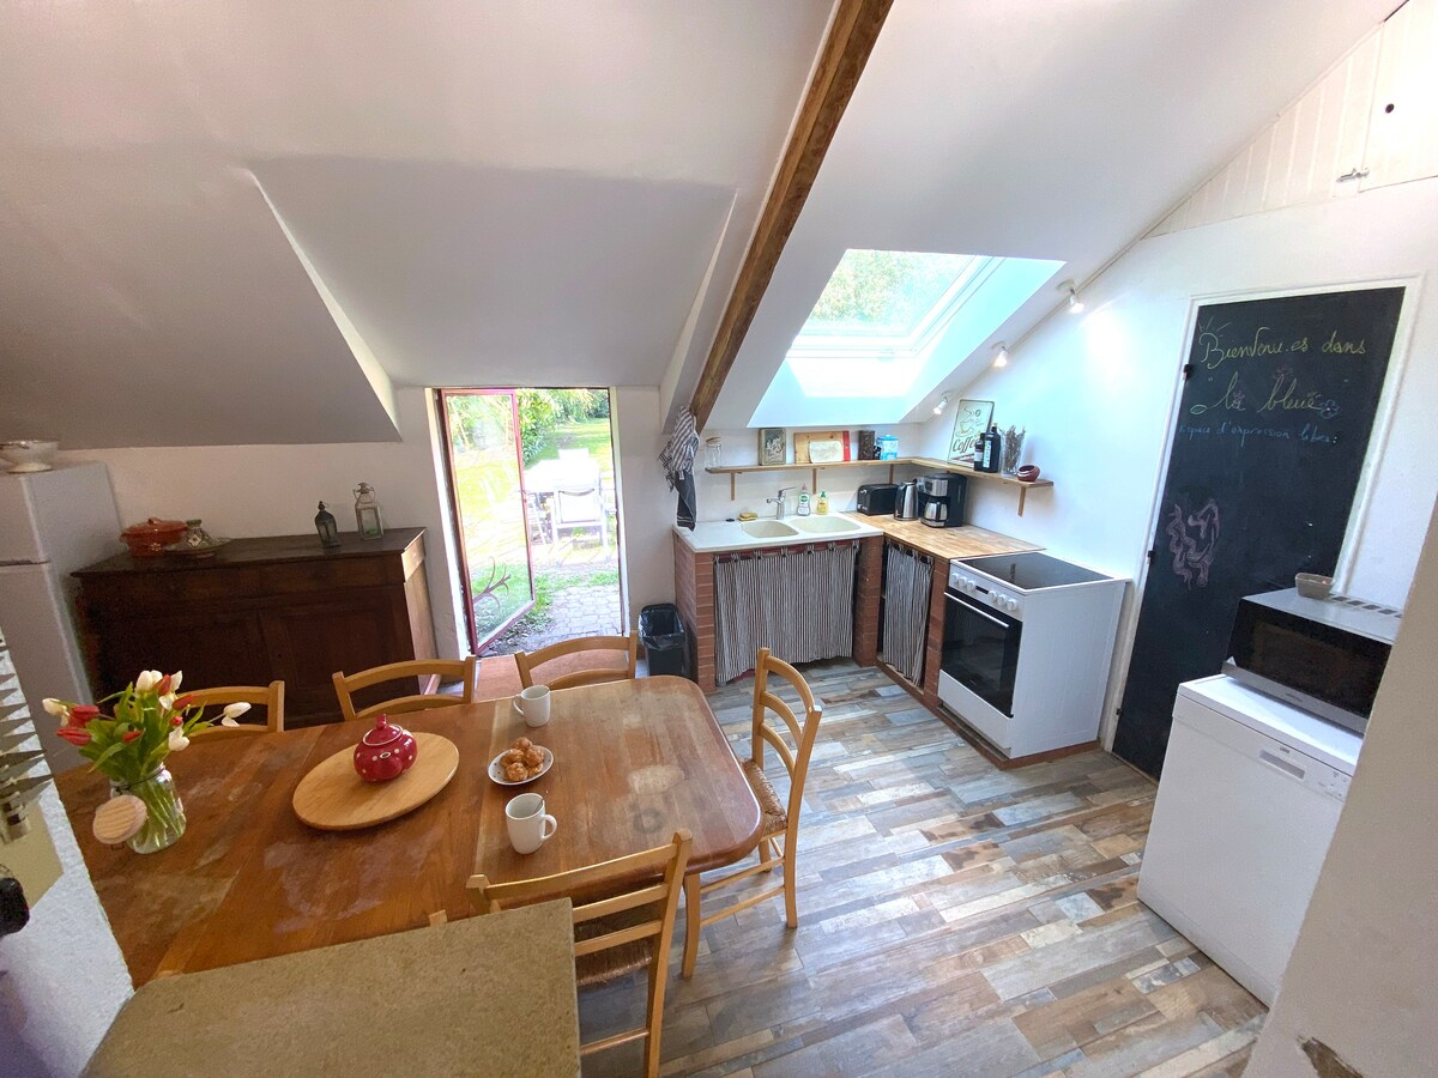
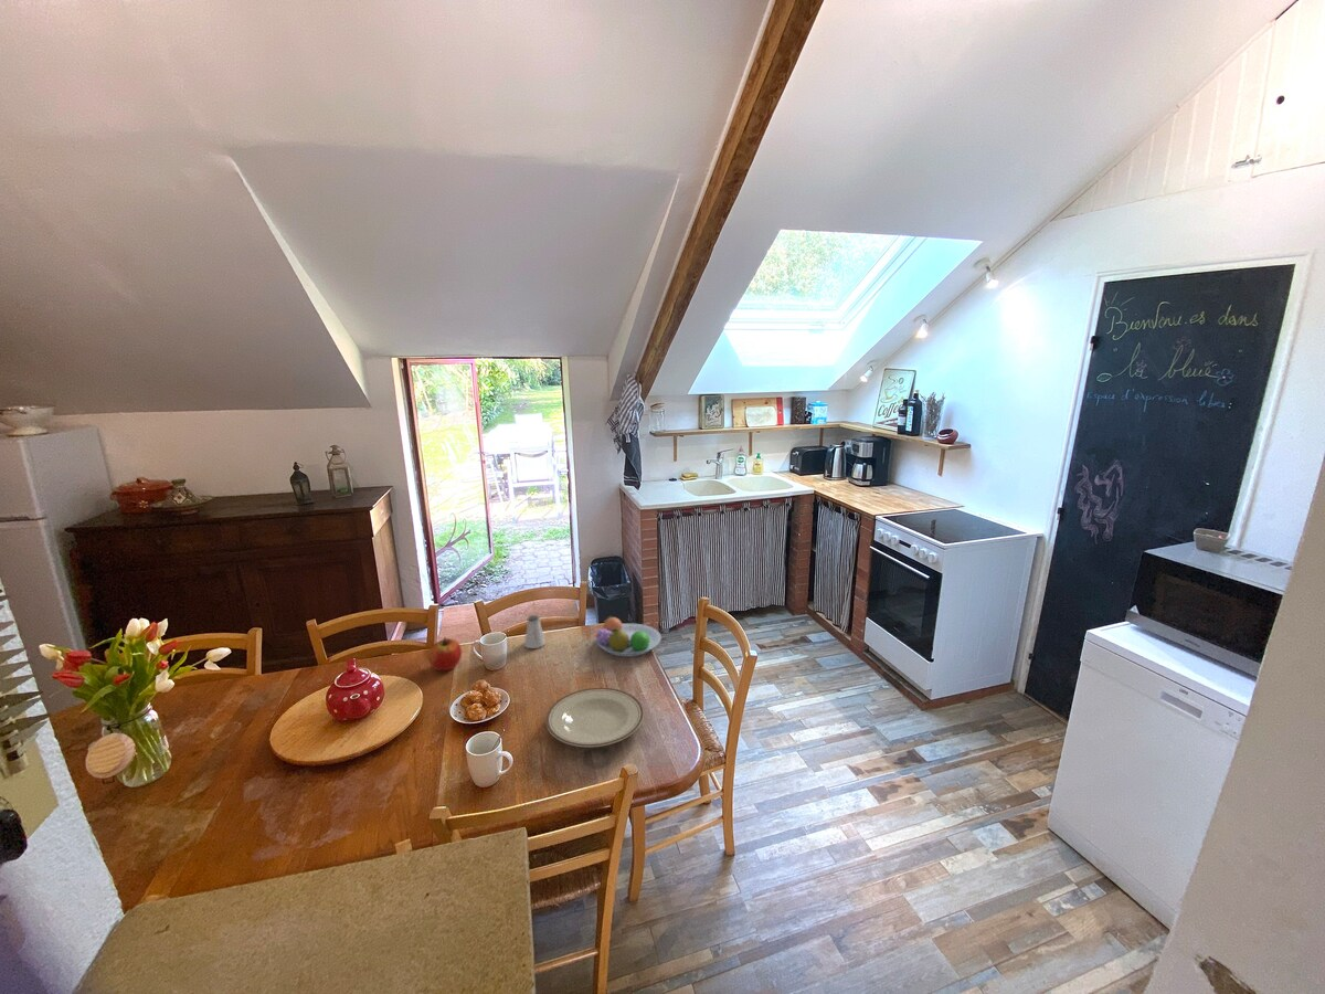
+ saltshaker [523,614,547,649]
+ fruit bowl [594,615,662,657]
+ plate [544,687,645,749]
+ apple [427,636,463,672]
